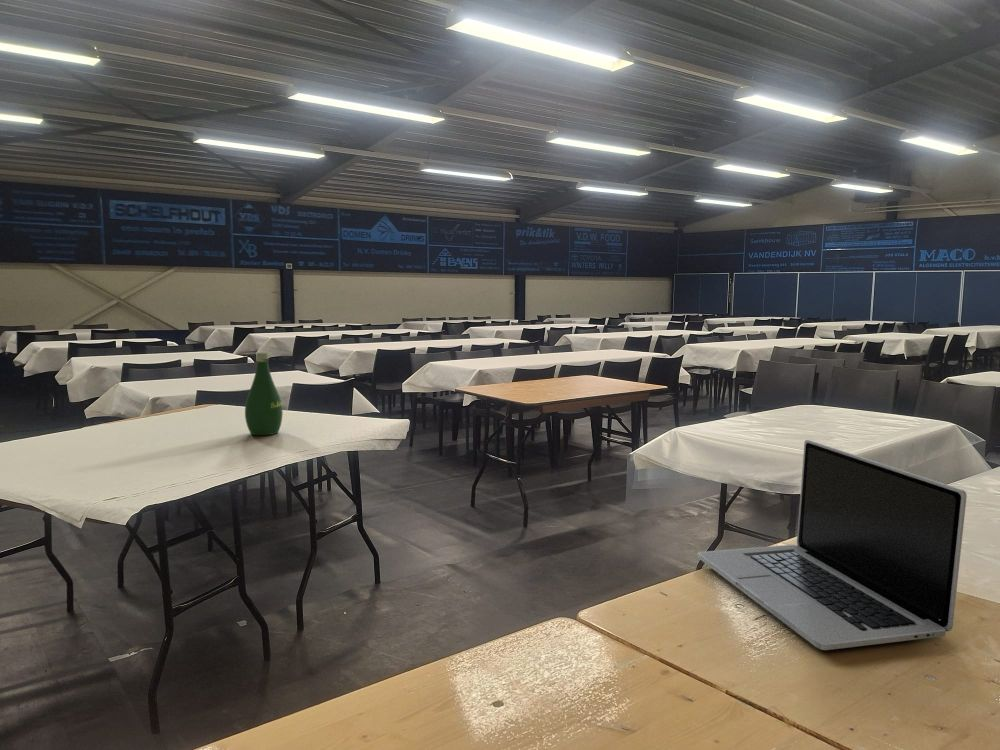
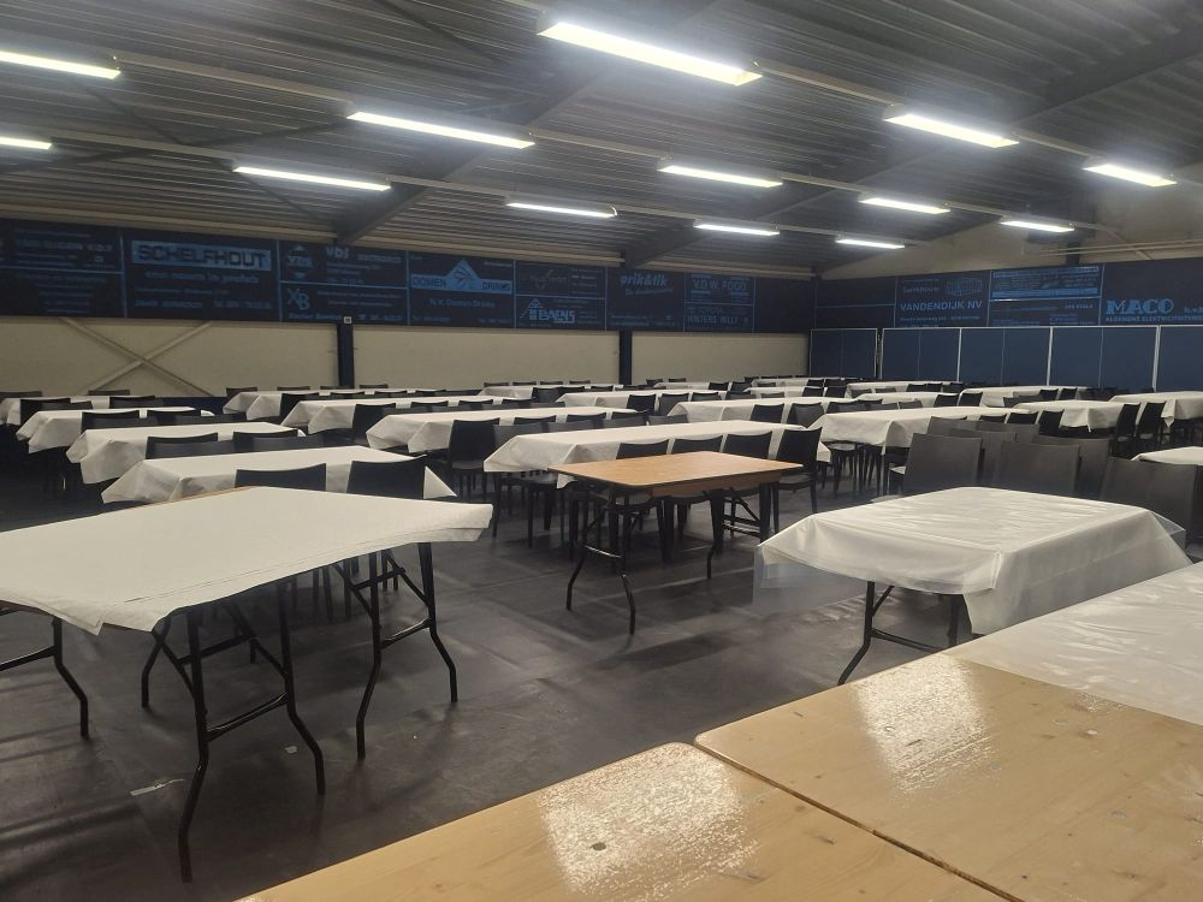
- bottle [244,352,284,436]
- laptop [697,439,968,651]
